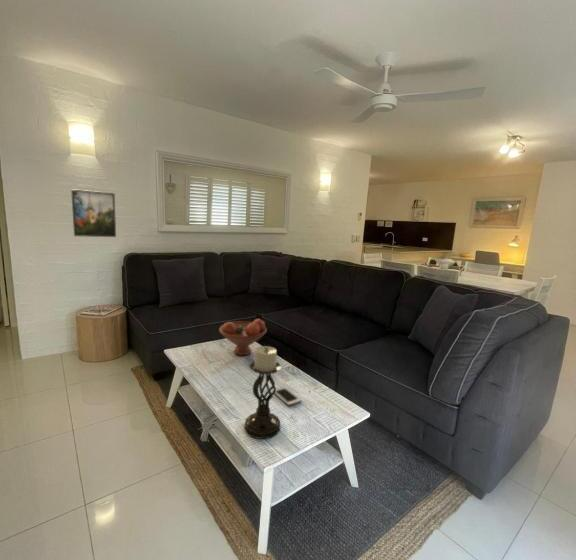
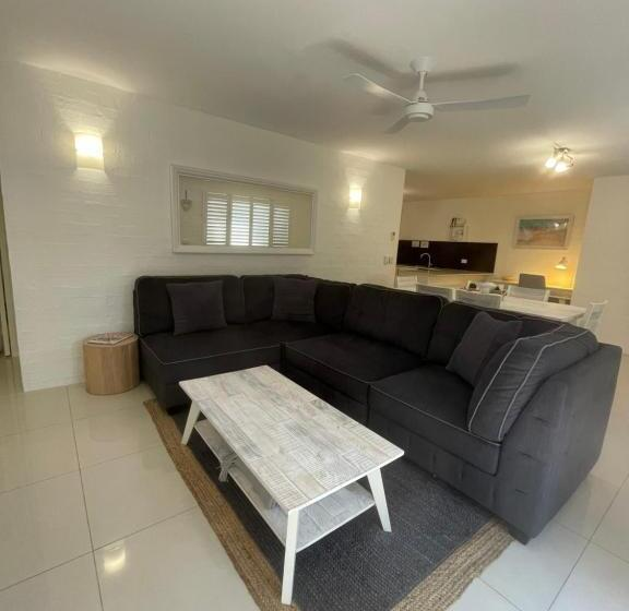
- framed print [70,188,117,238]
- candle holder [243,345,282,440]
- fruit bowl [218,318,268,356]
- cell phone [272,386,302,407]
